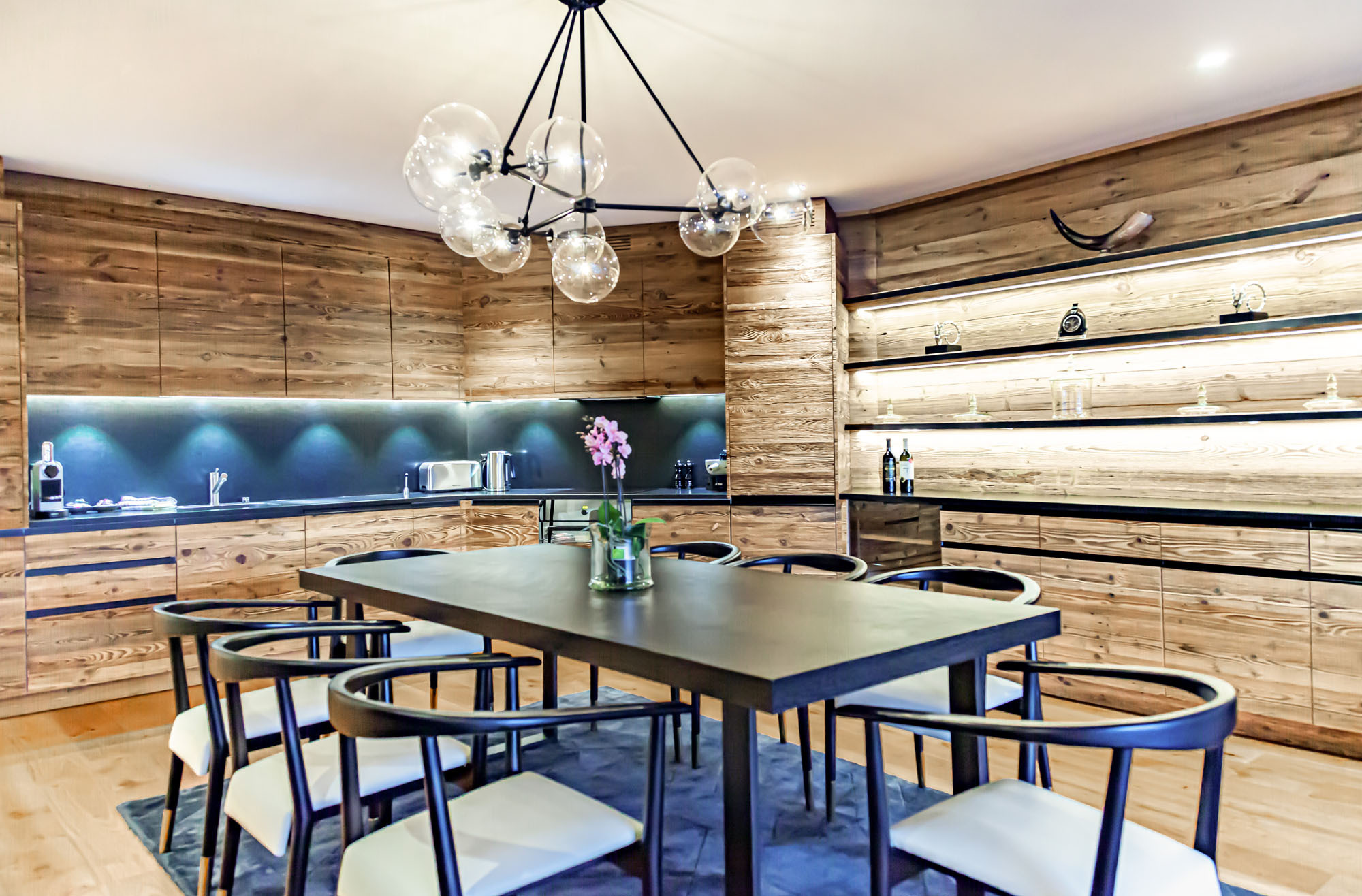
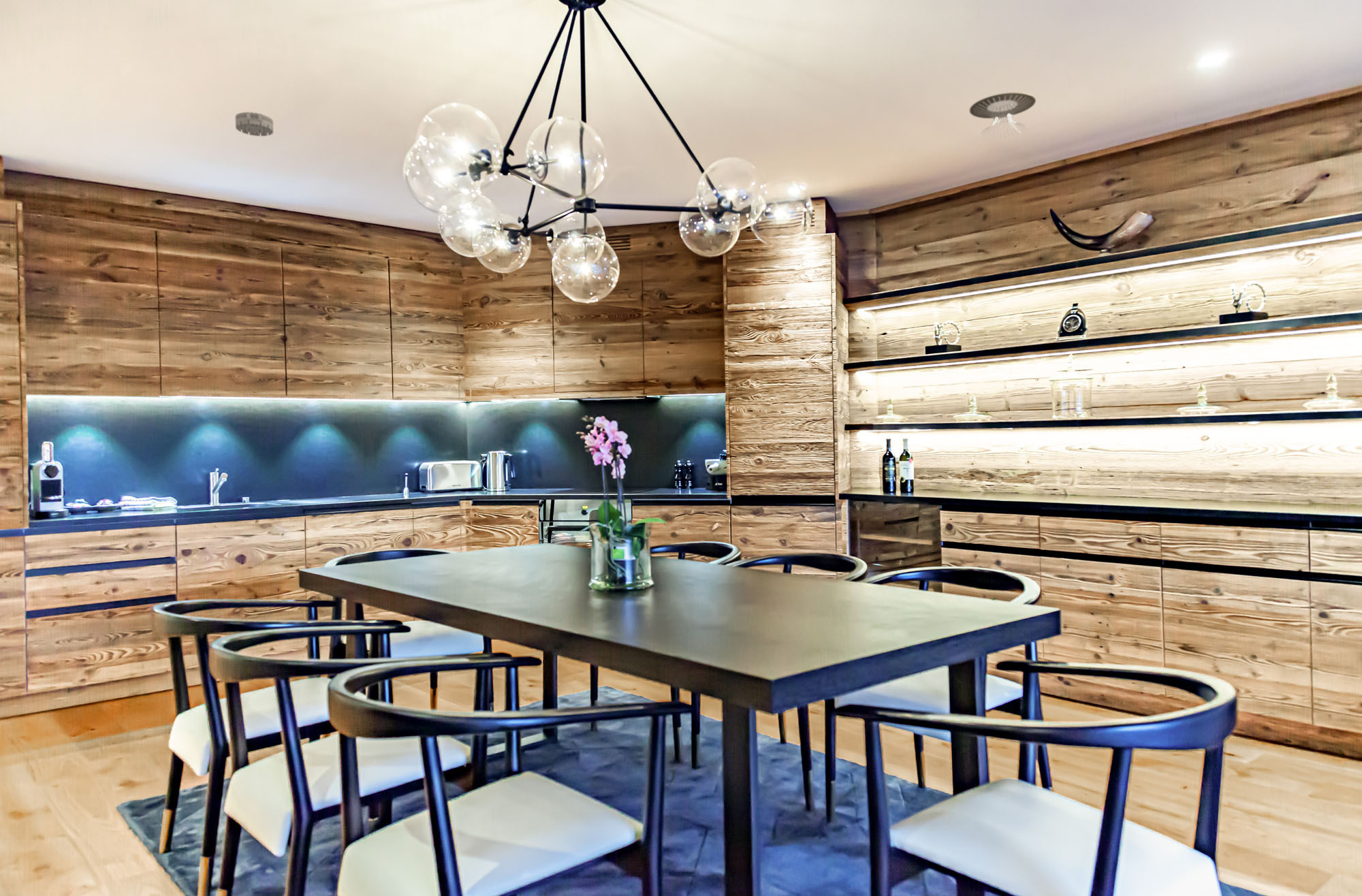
+ smoke detector [235,111,274,137]
+ recessed light [969,92,1036,139]
